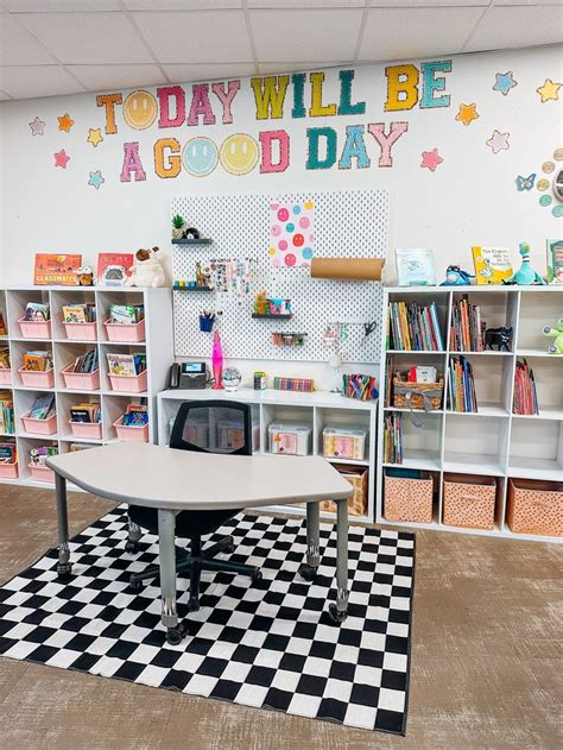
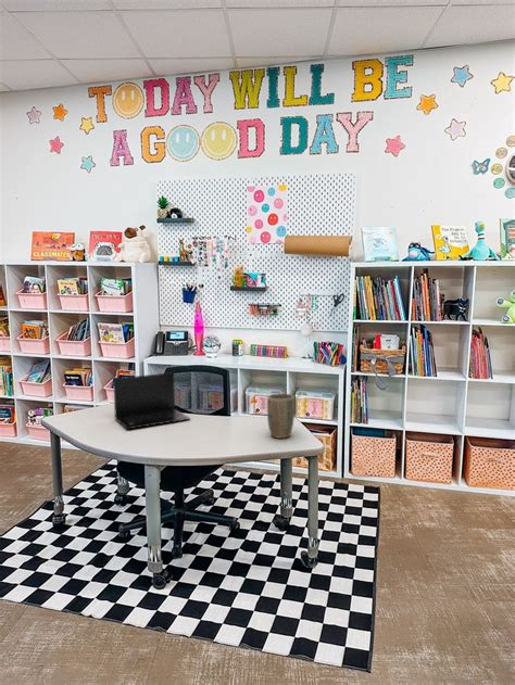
+ laptop [112,371,191,430]
+ plant pot [266,392,296,440]
